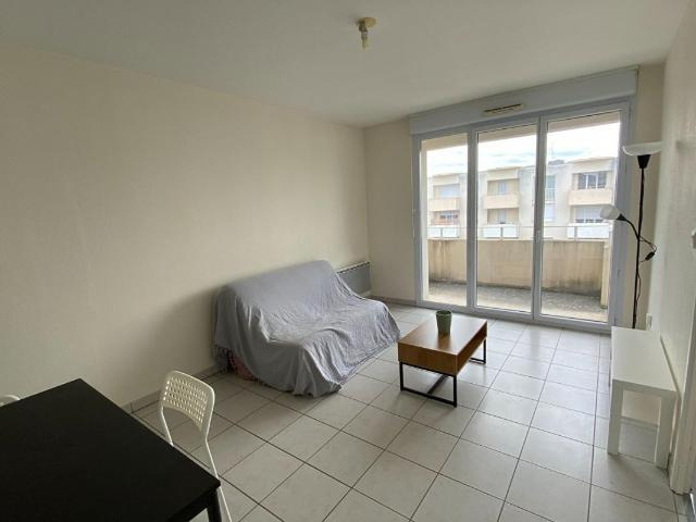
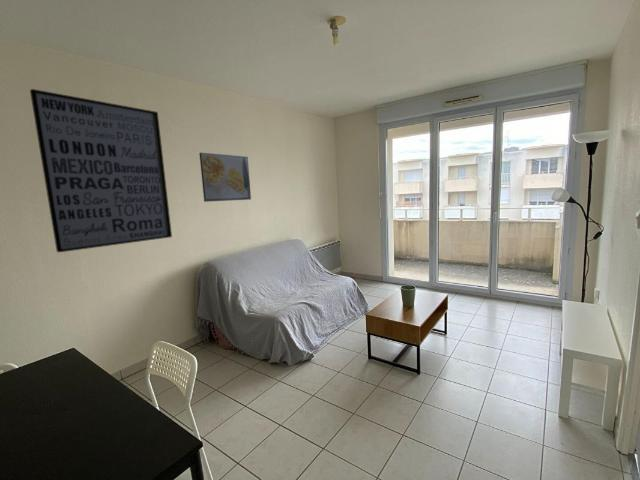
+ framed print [199,152,252,203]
+ wall art [29,88,173,253]
